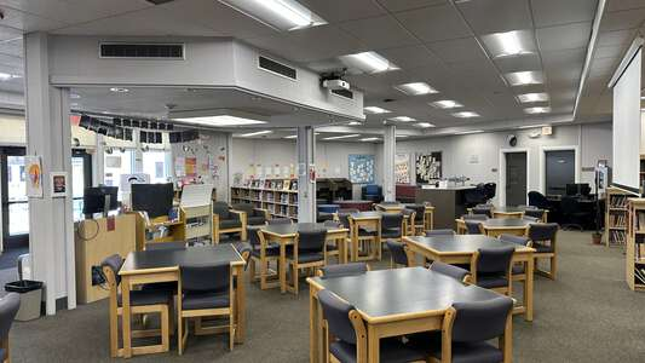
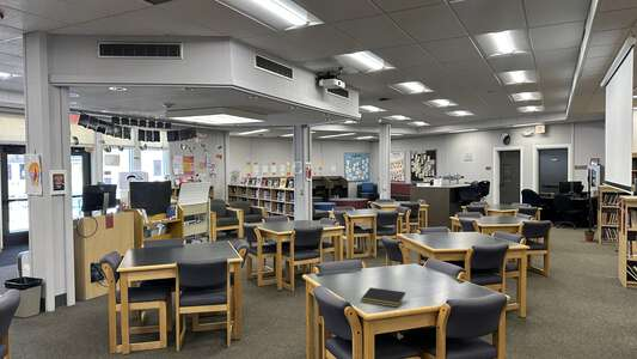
+ notepad [360,286,406,309]
